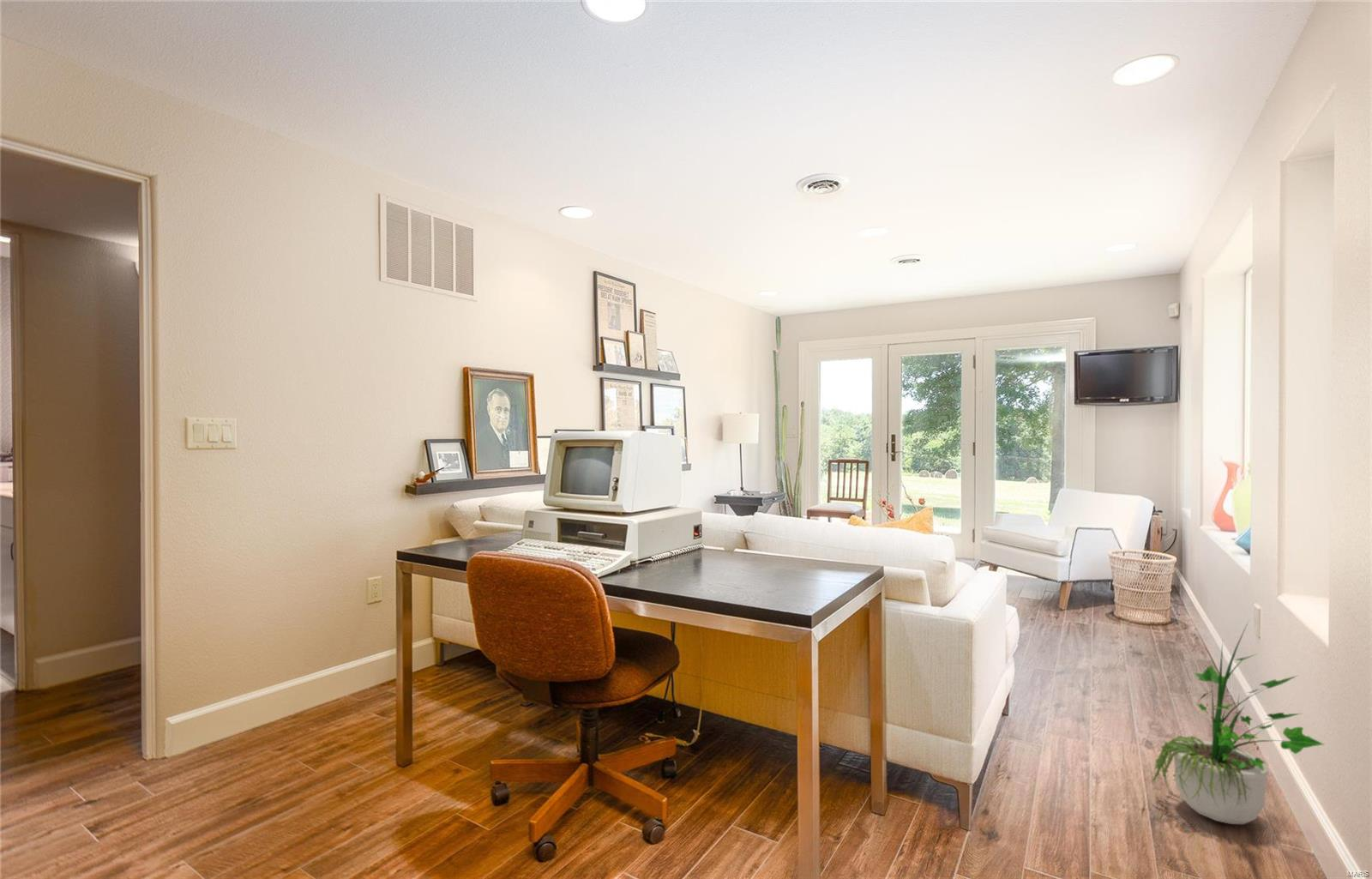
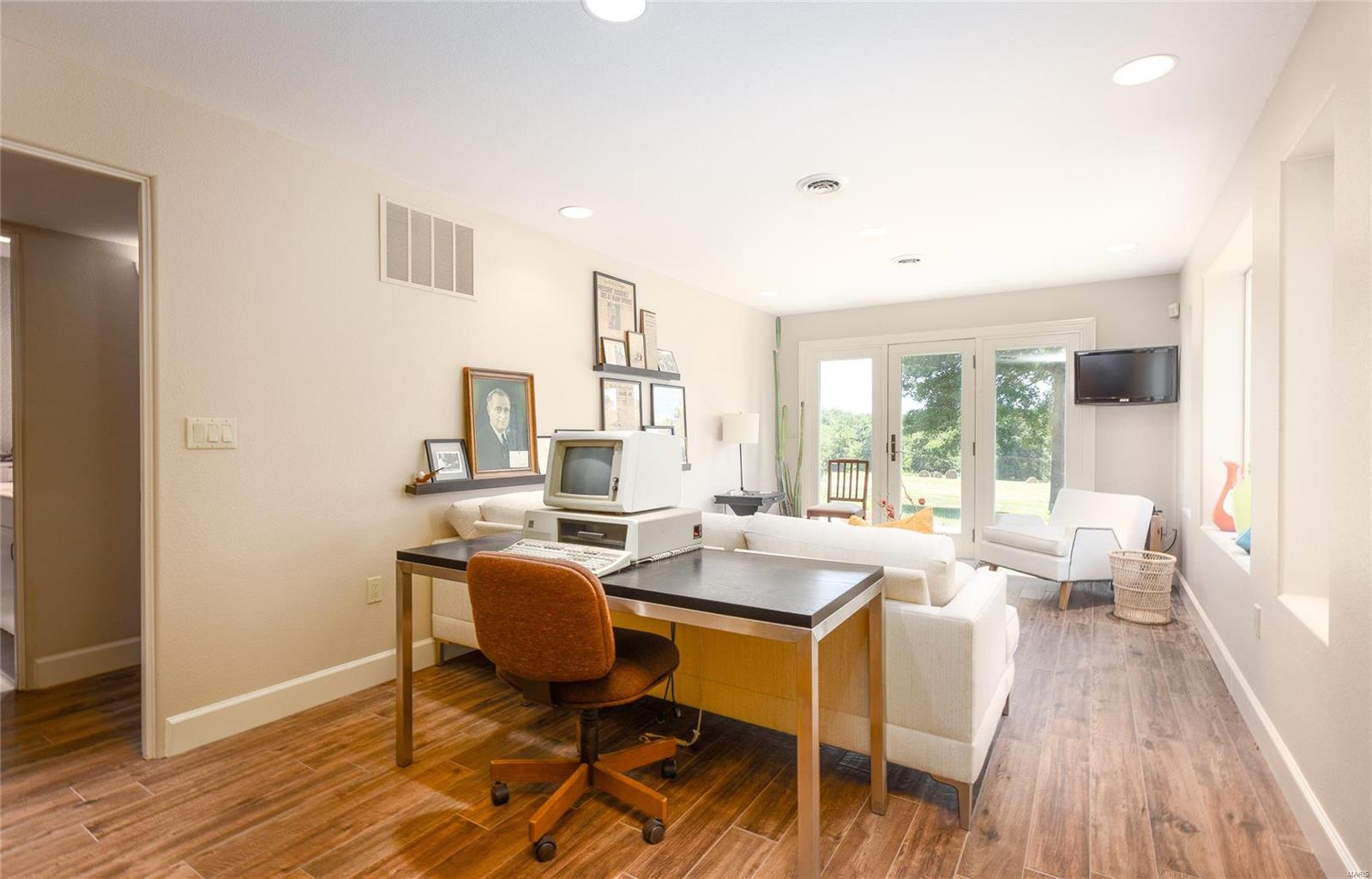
- potted plant [1151,619,1325,825]
